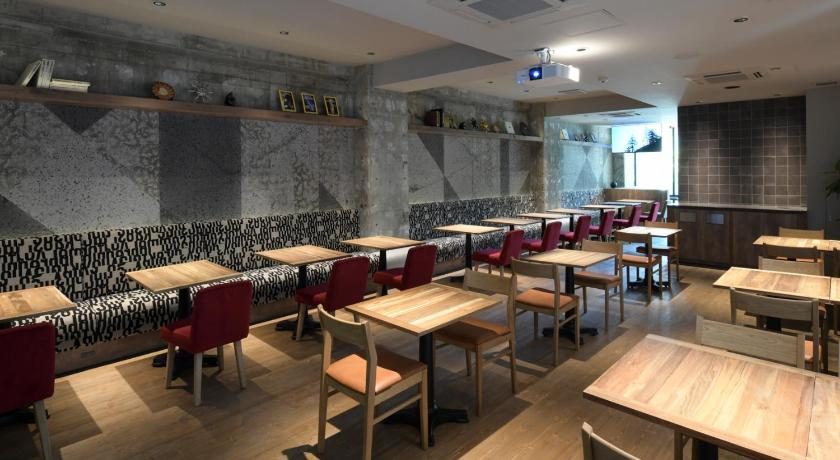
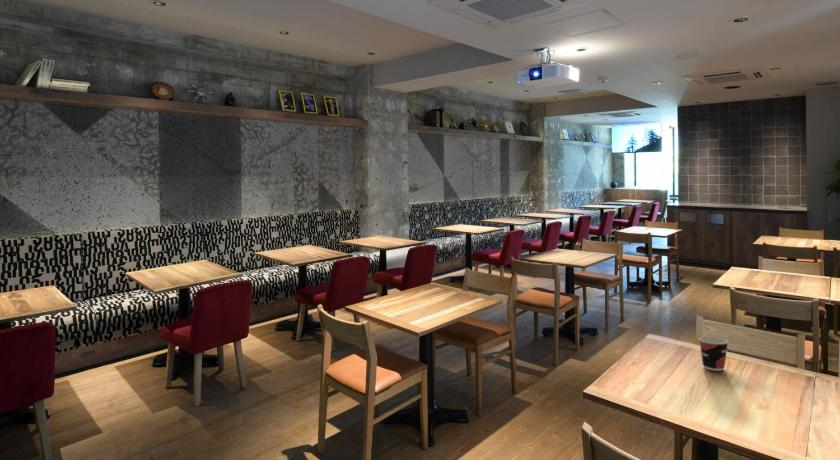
+ cup [698,336,729,372]
